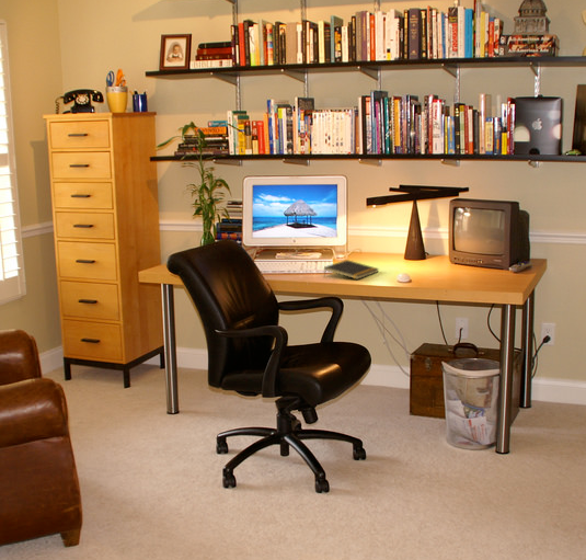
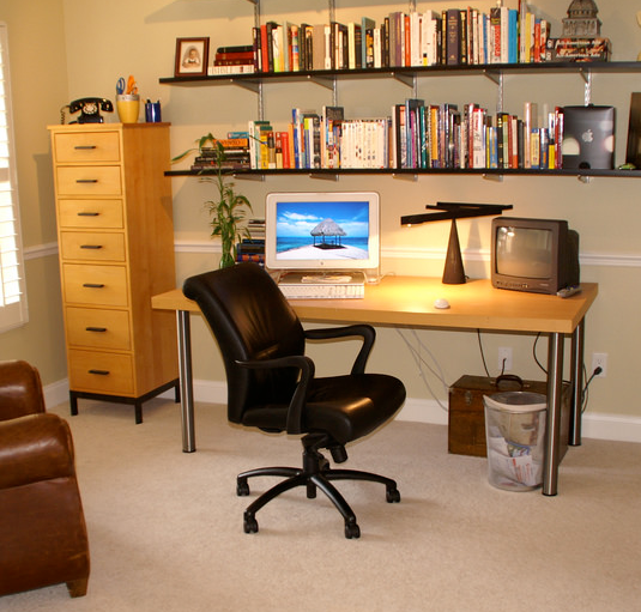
- notepad [323,259,380,281]
